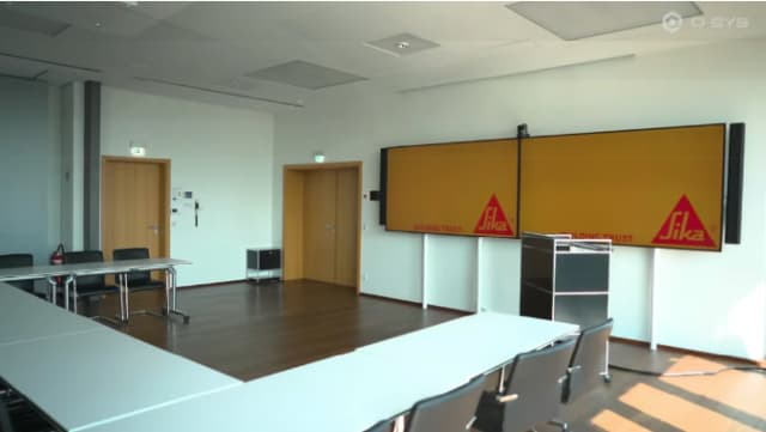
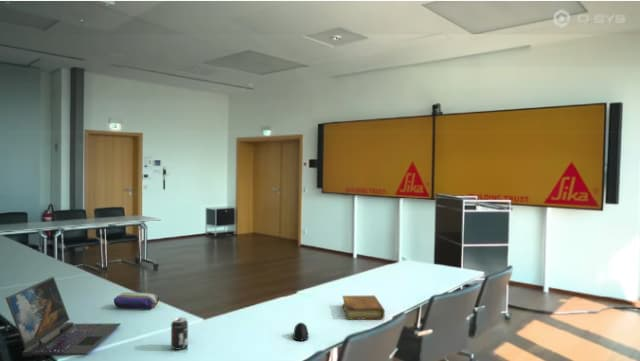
+ diary [341,295,386,321]
+ computer mouse [292,322,310,341]
+ pencil case [113,292,160,310]
+ beverage can [170,316,189,351]
+ laptop [5,276,122,358]
